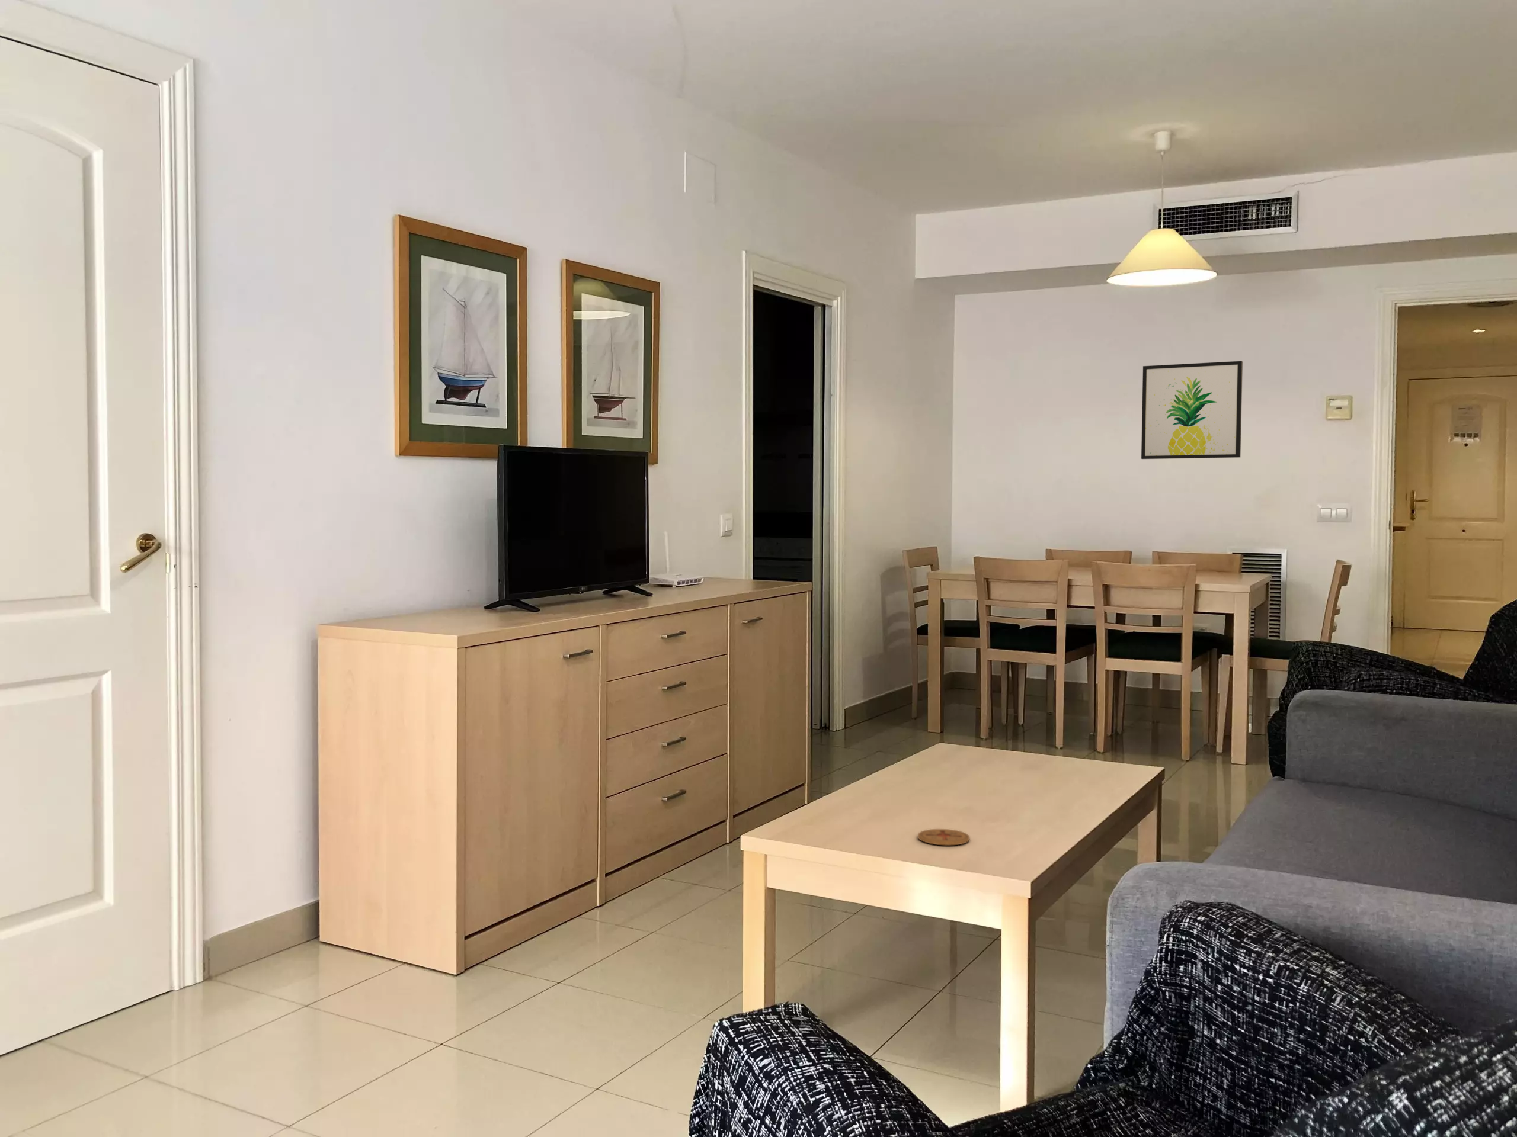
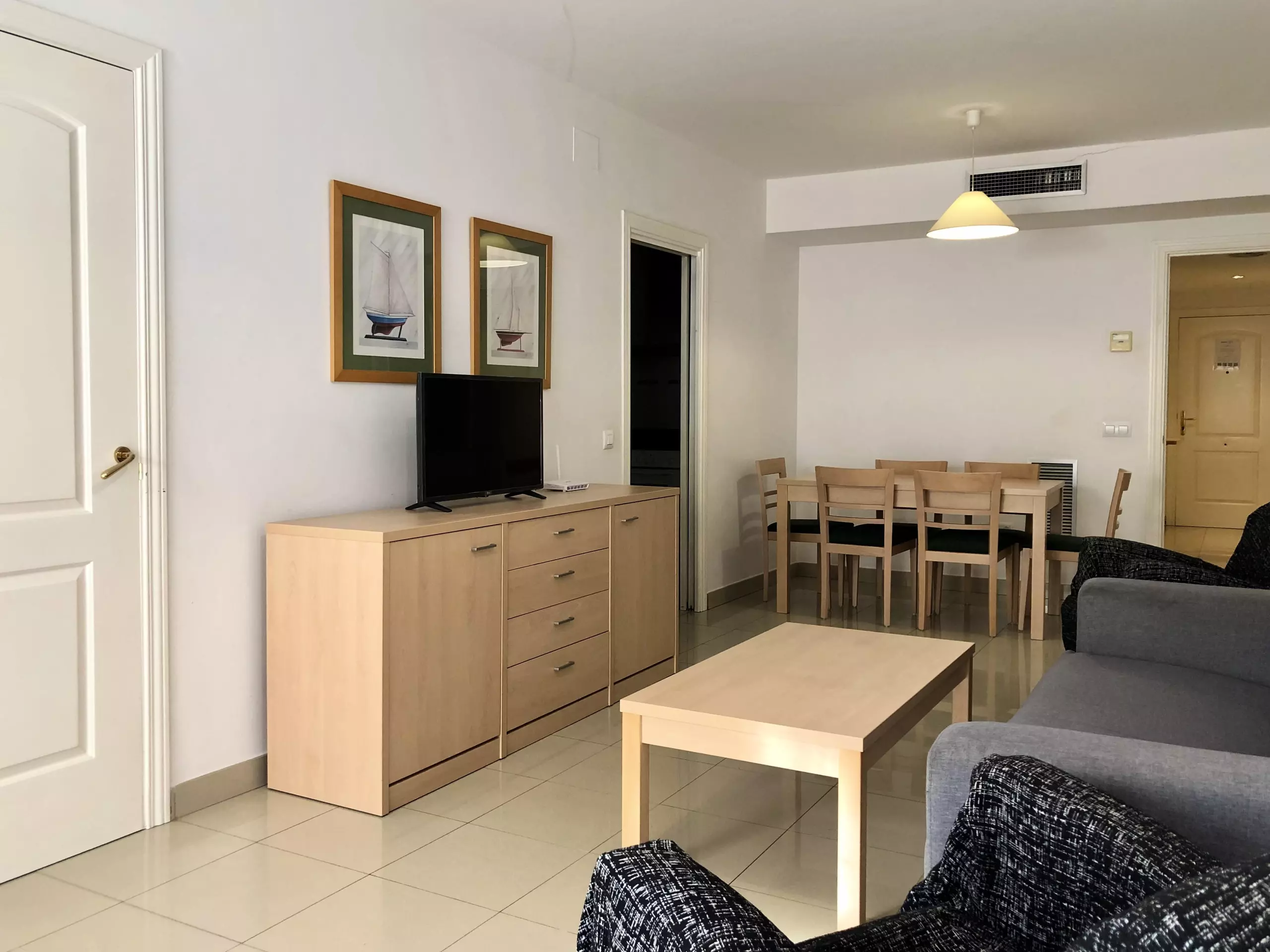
- wall art [1141,361,1243,460]
- coaster [917,829,970,846]
